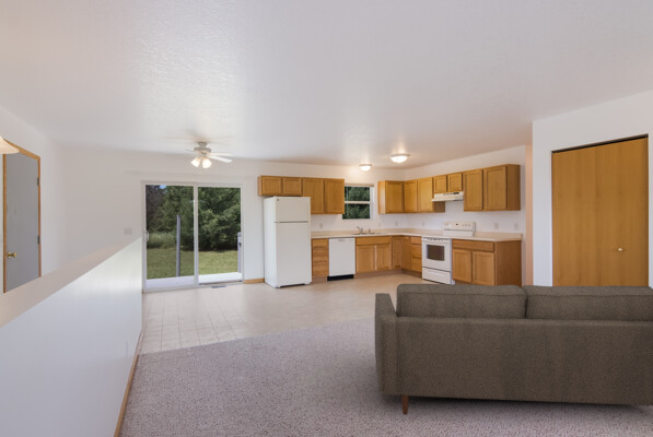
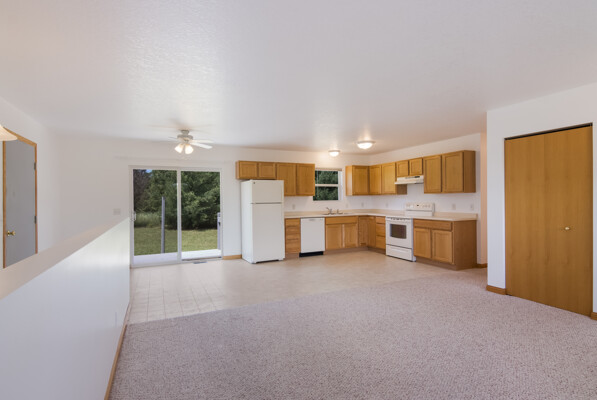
- sofa [374,283,653,416]
